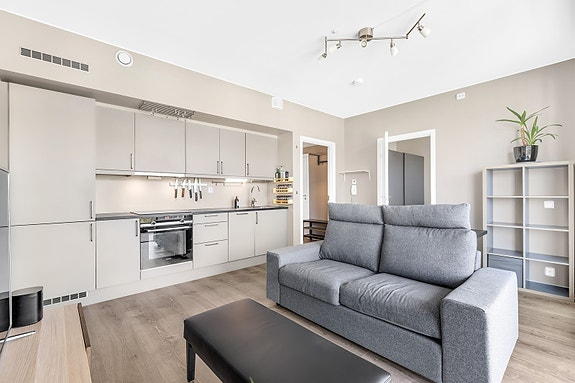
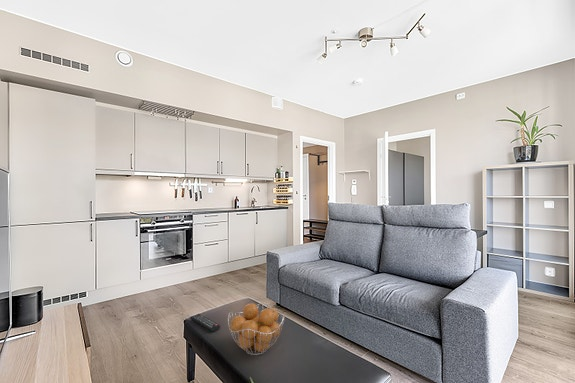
+ remote control [189,313,221,333]
+ fruit basket [227,302,286,356]
